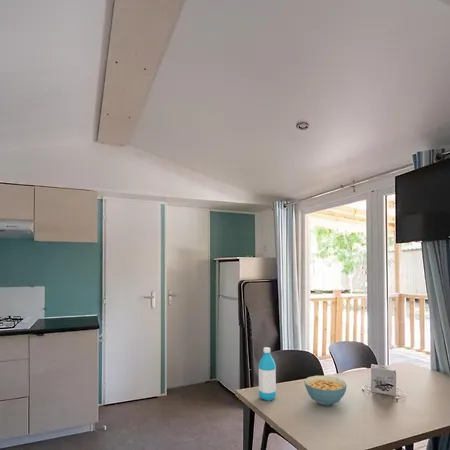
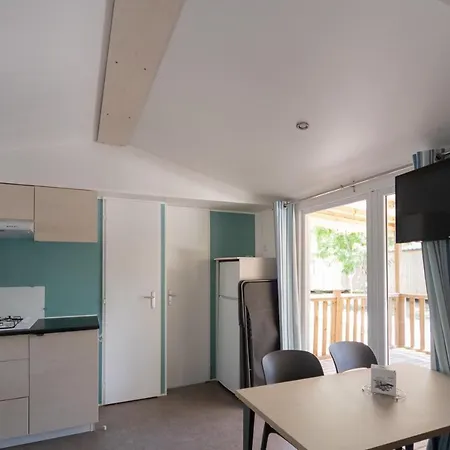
- cereal bowl [304,375,347,407]
- water bottle [257,346,277,402]
